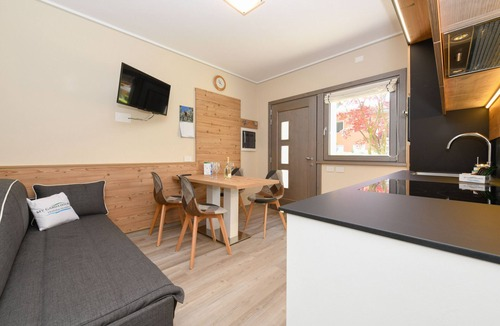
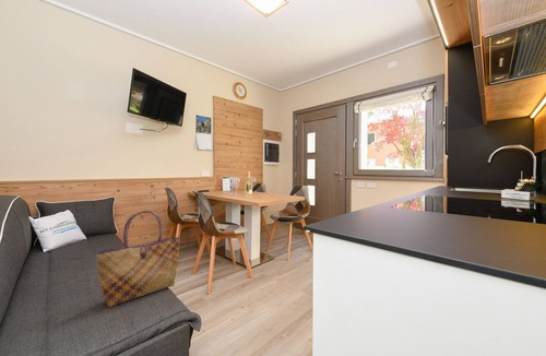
+ tote bag [95,210,181,309]
